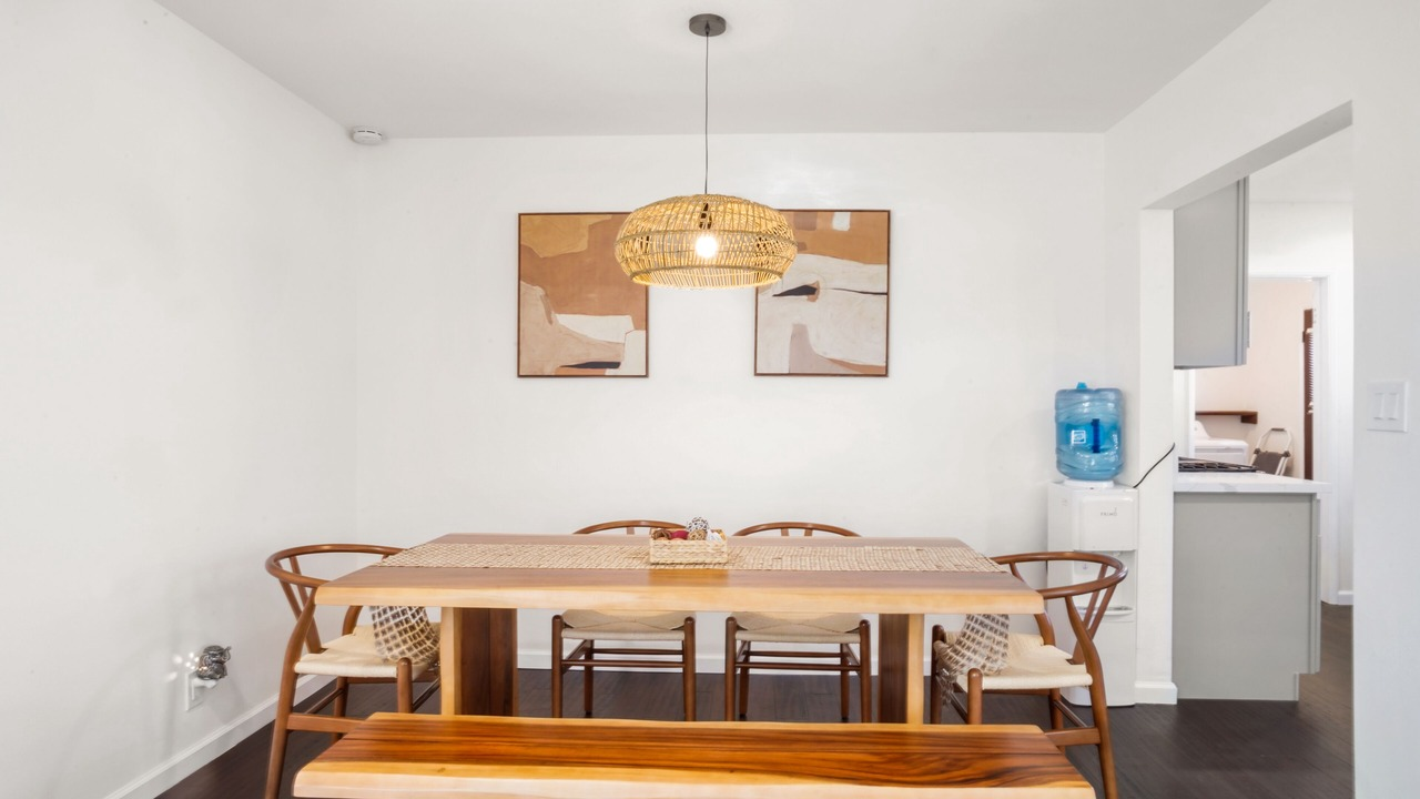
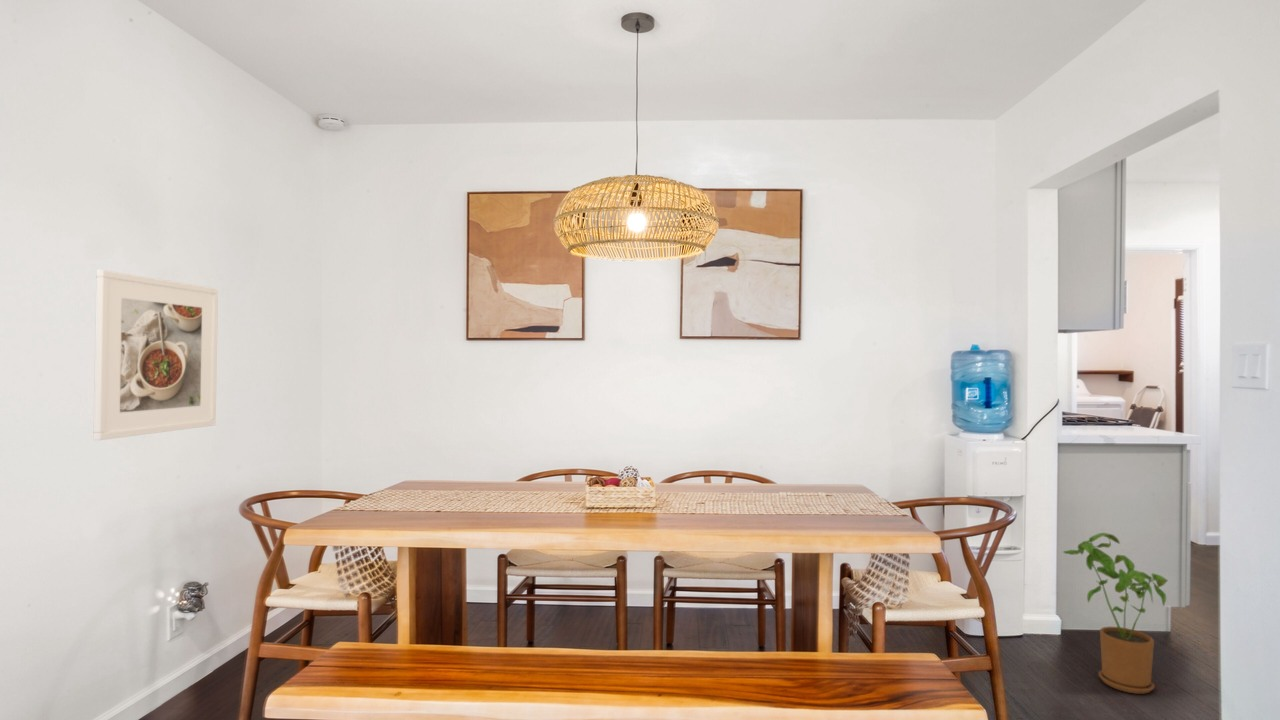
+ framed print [92,269,219,441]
+ house plant [1062,532,1169,695]
